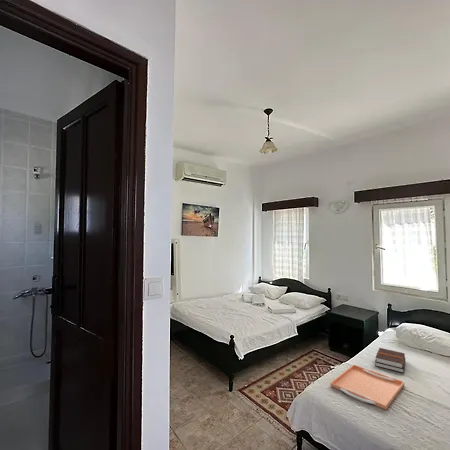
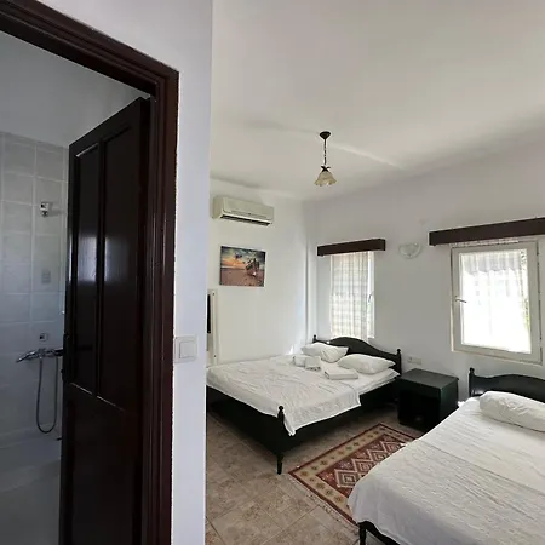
- hardback book [374,347,406,374]
- serving tray [329,364,405,411]
